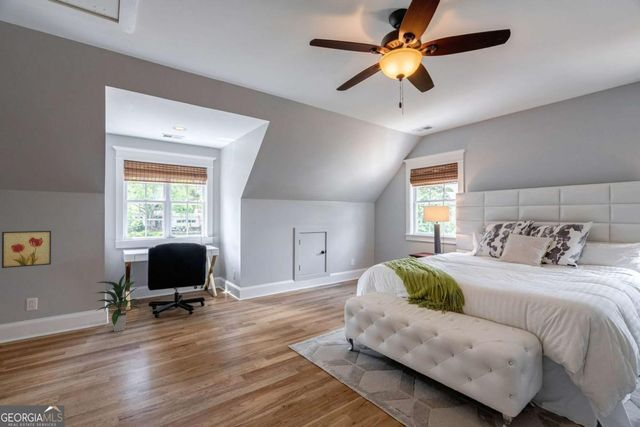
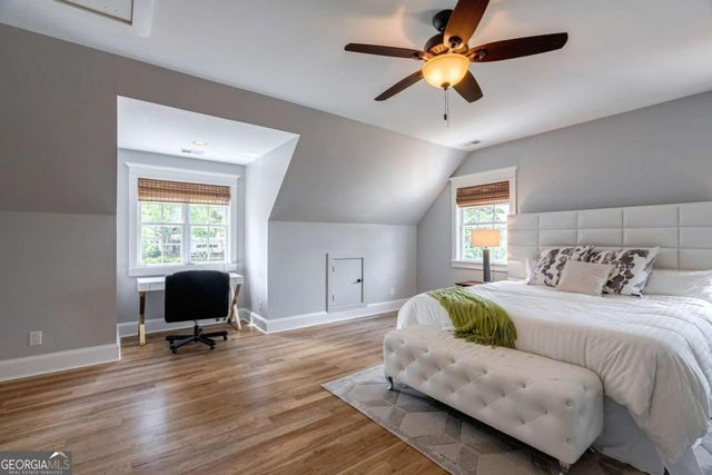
- wall art [1,230,52,269]
- indoor plant [92,273,142,333]
